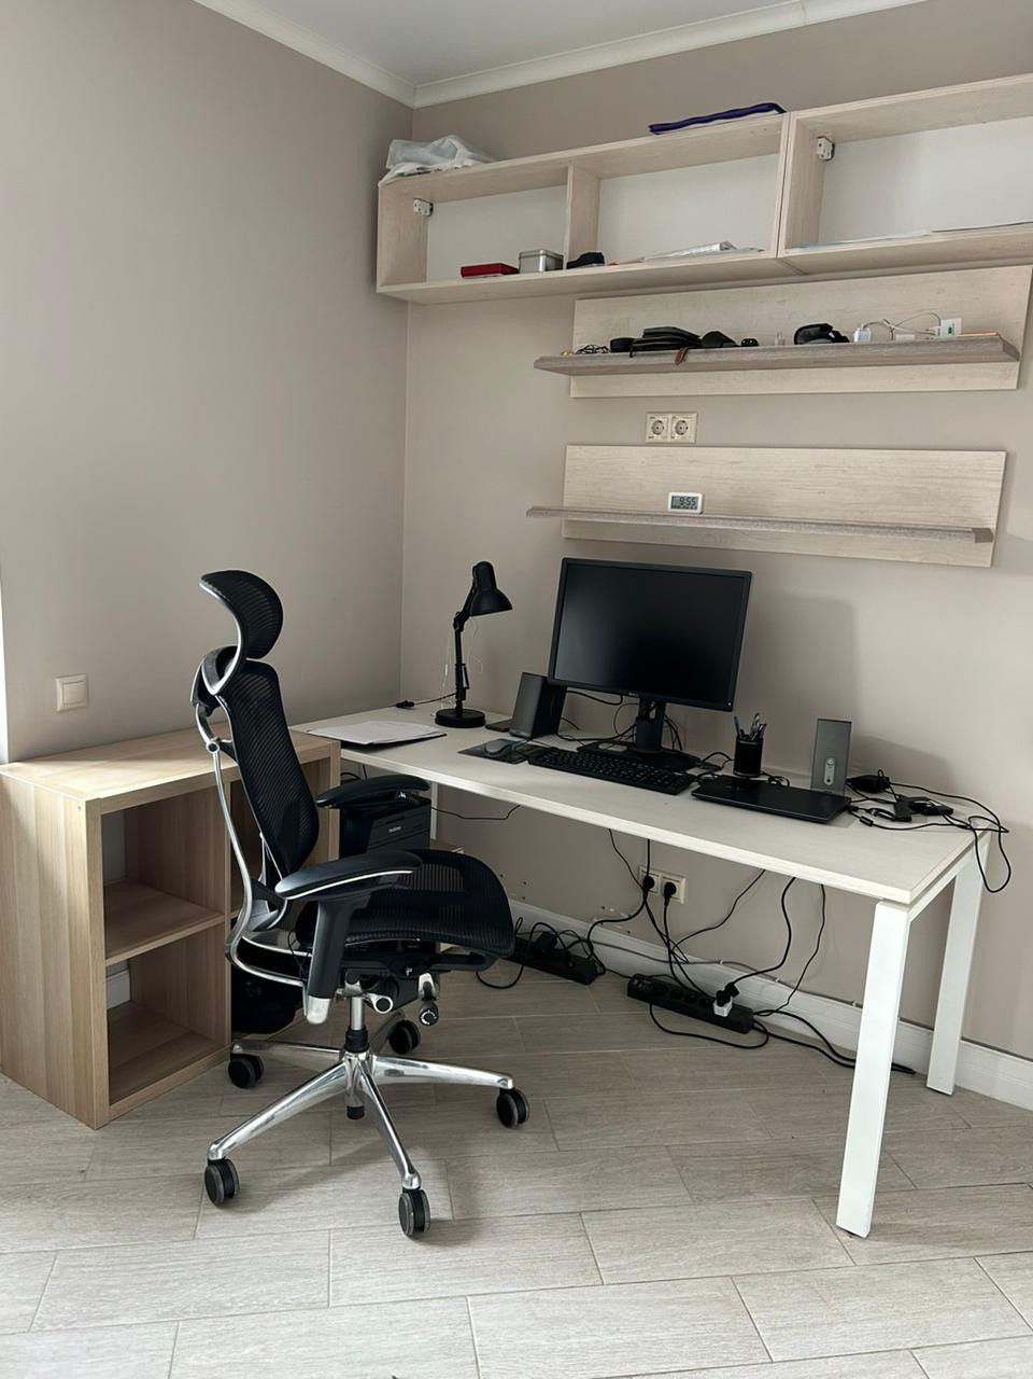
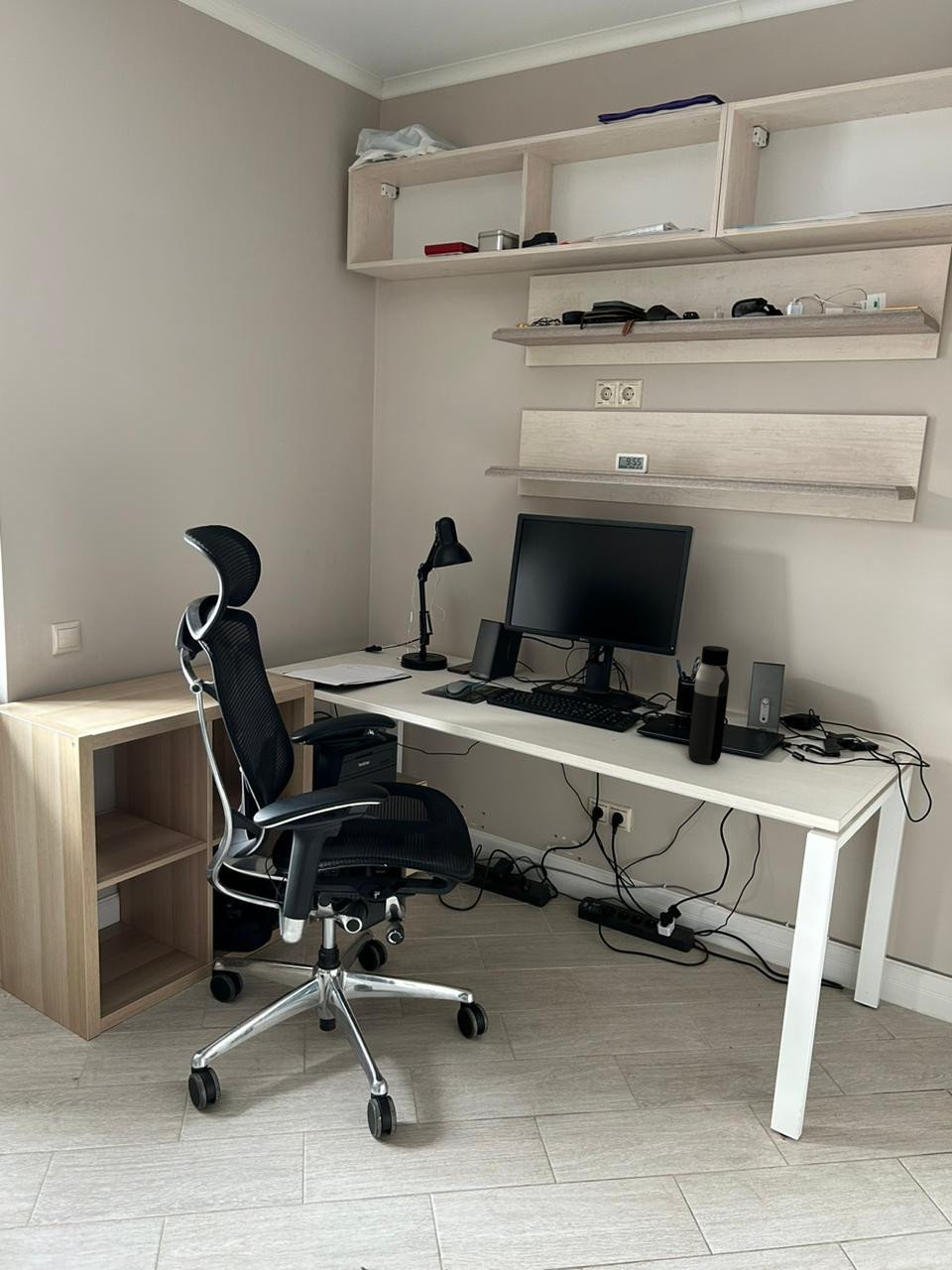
+ water bottle [687,645,730,765]
